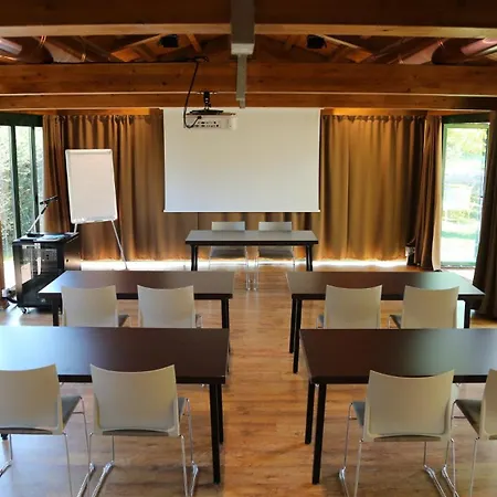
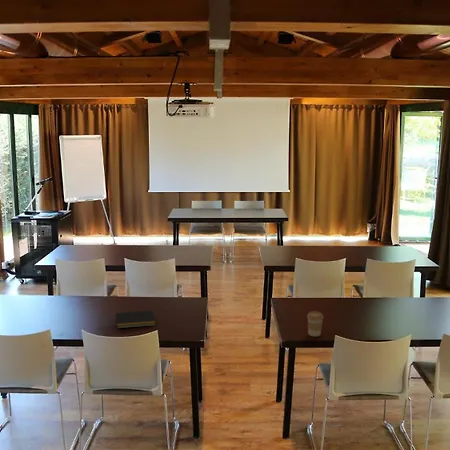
+ notepad [114,310,157,329]
+ coffee cup [306,310,324,337]
